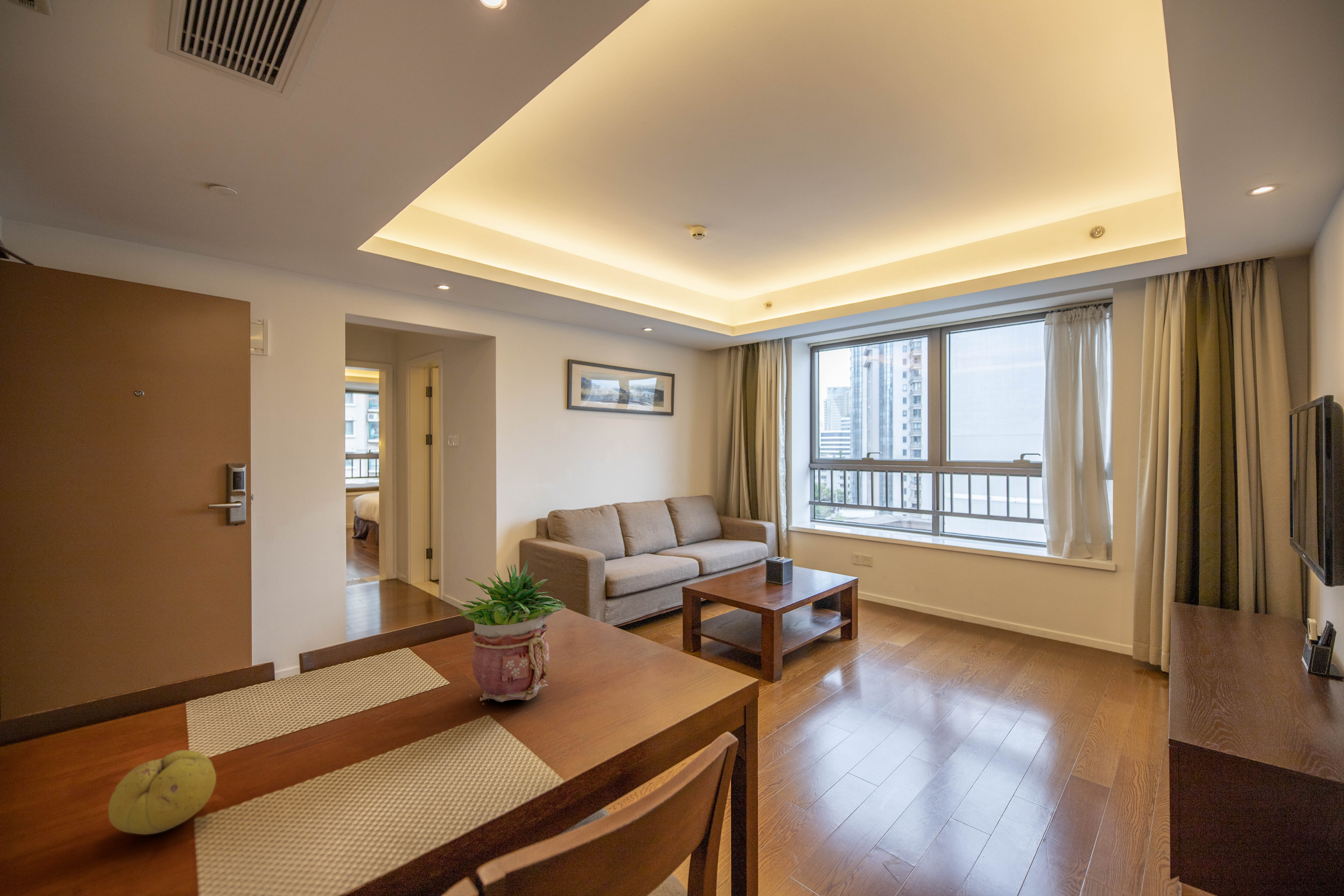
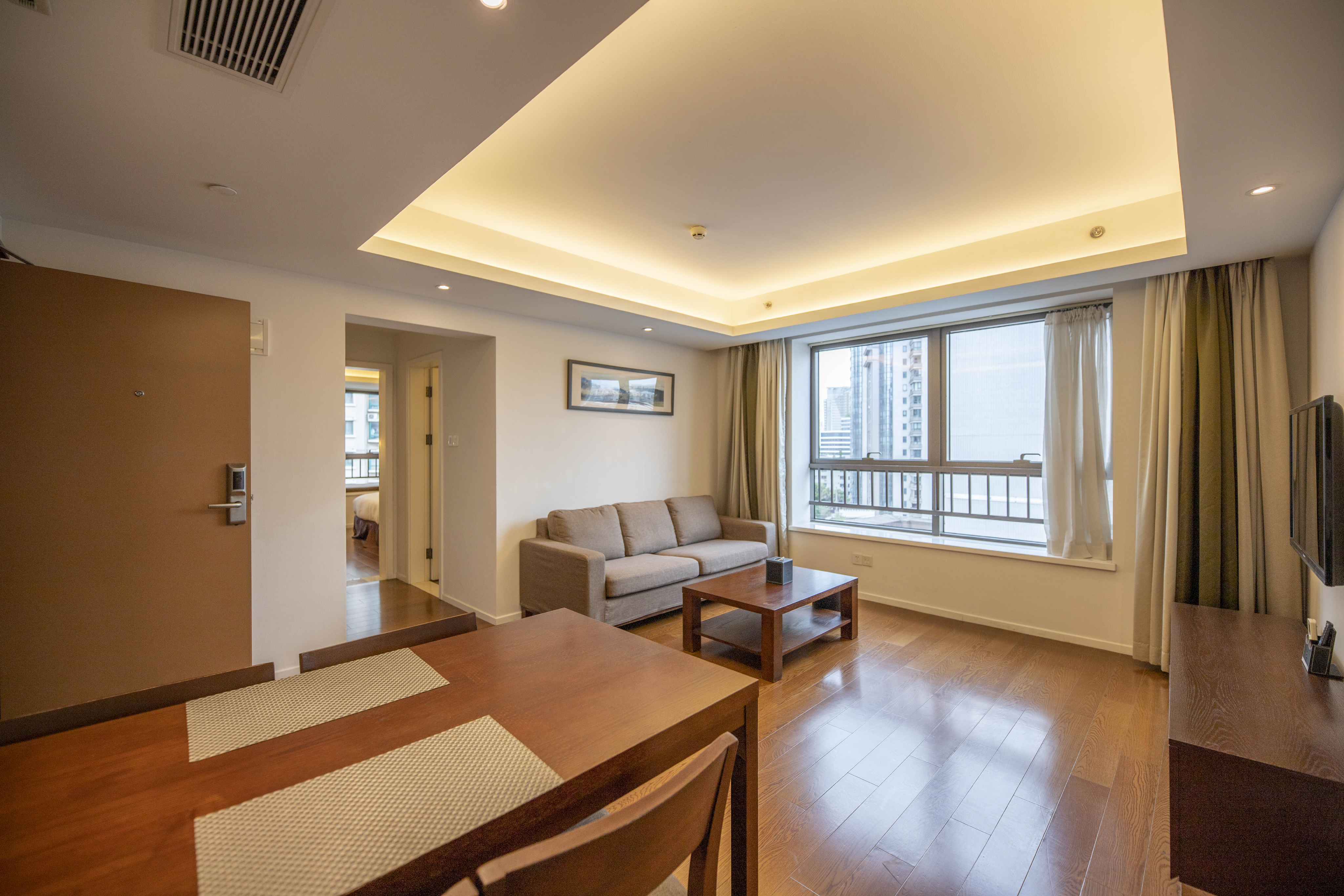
- potted plant [457,560,567,705]
- fruit [108,750,217,835]
